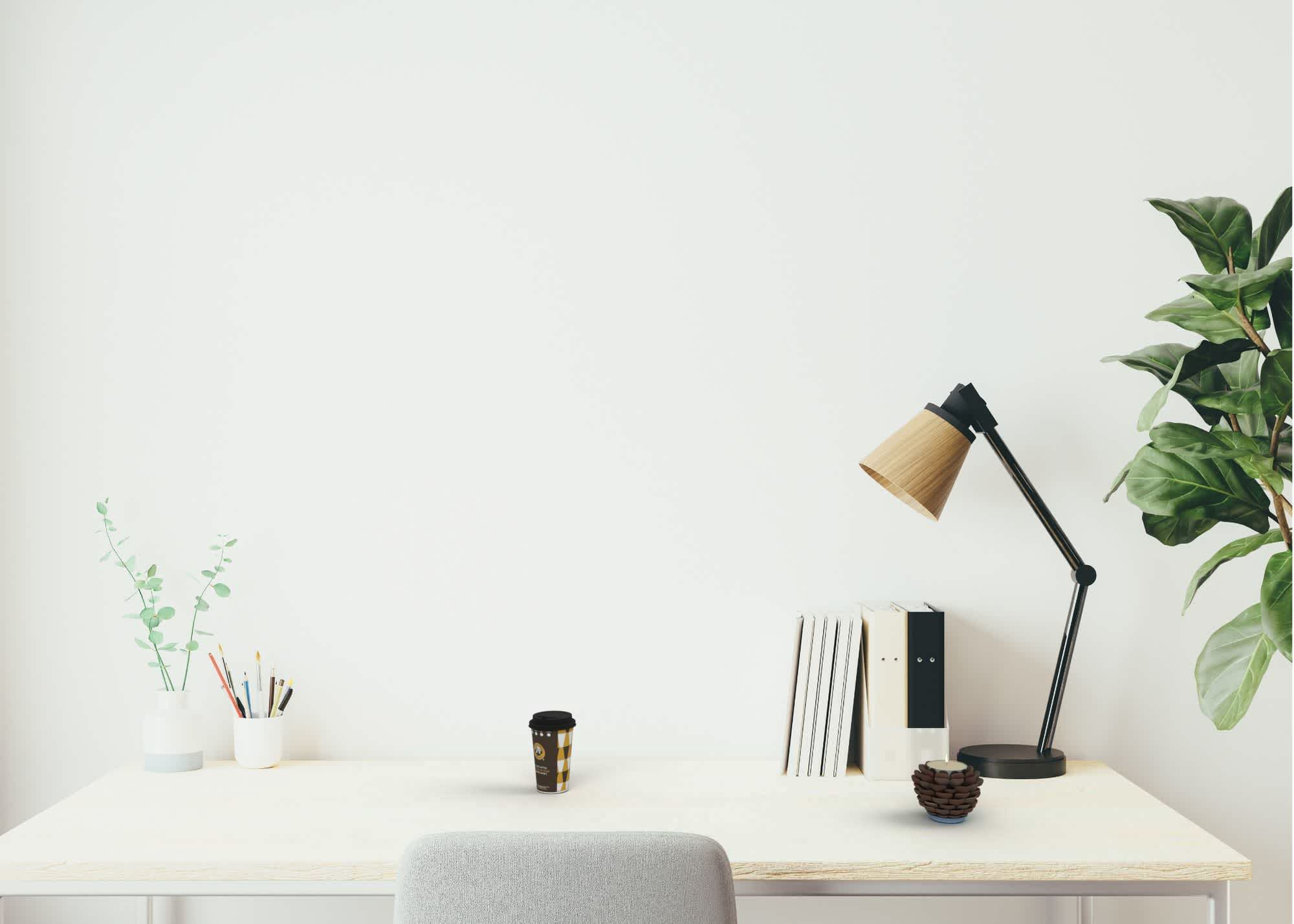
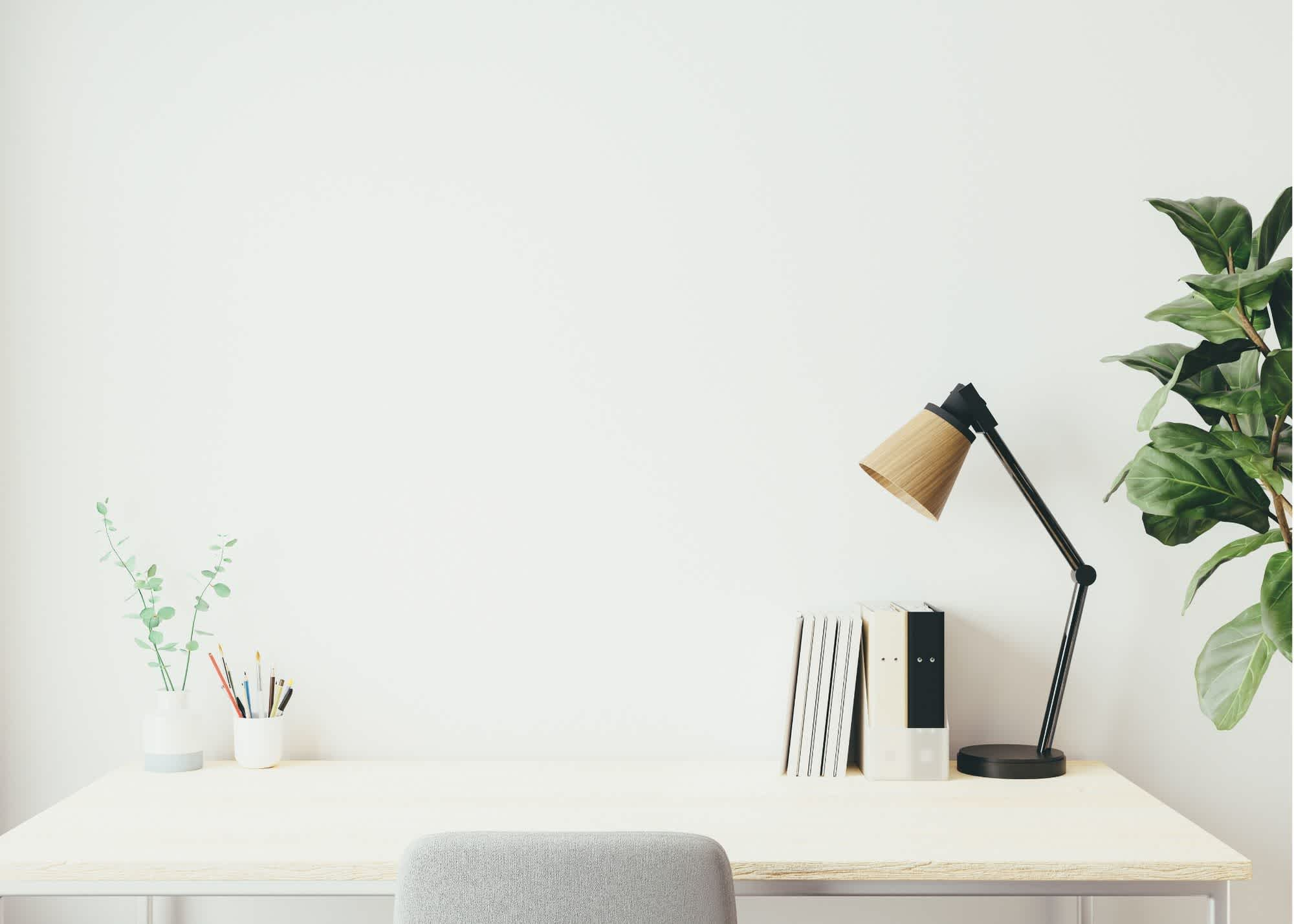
- candle [911,753,984,824]
- coffee cup [528,710,577,794]
